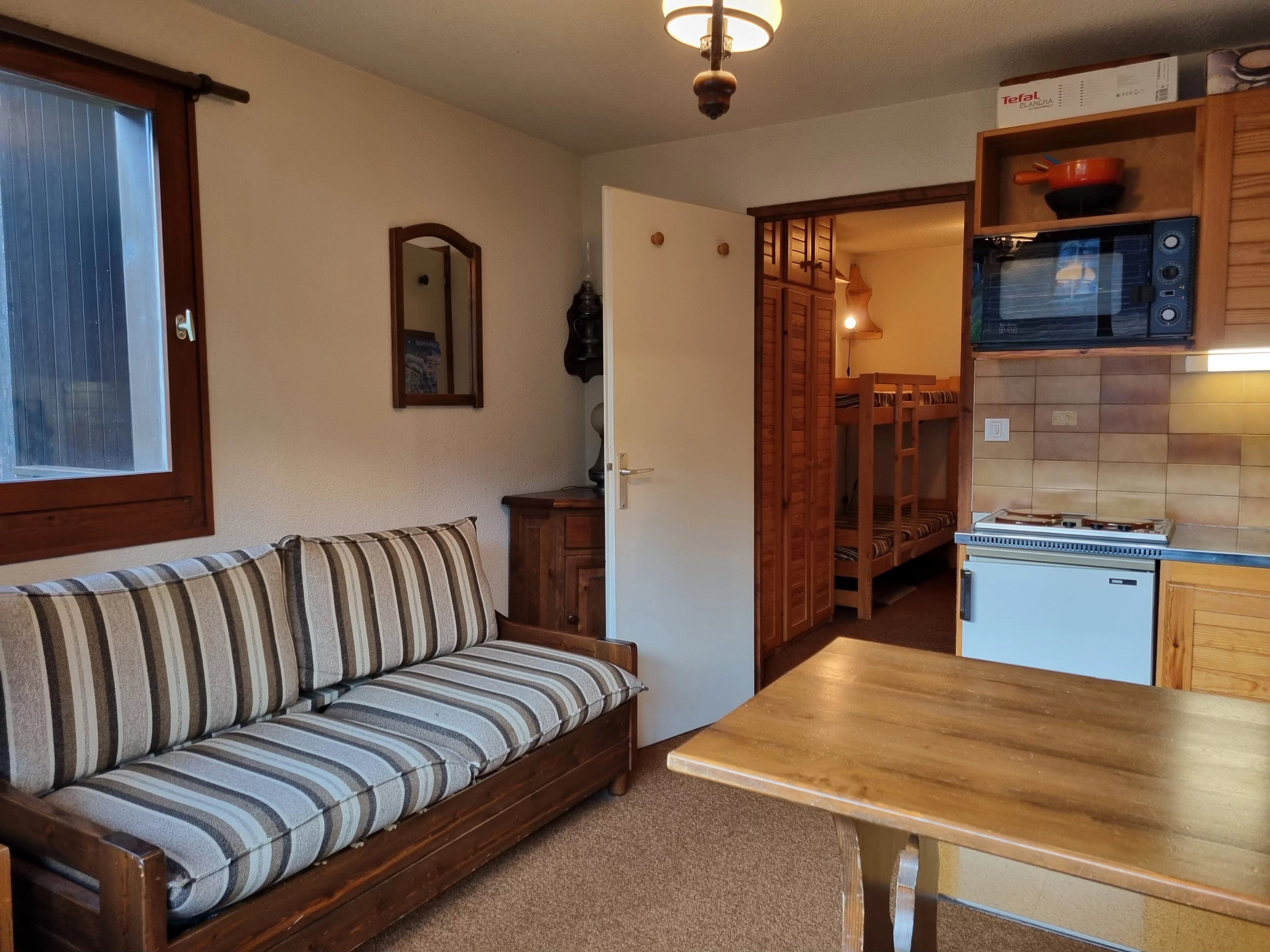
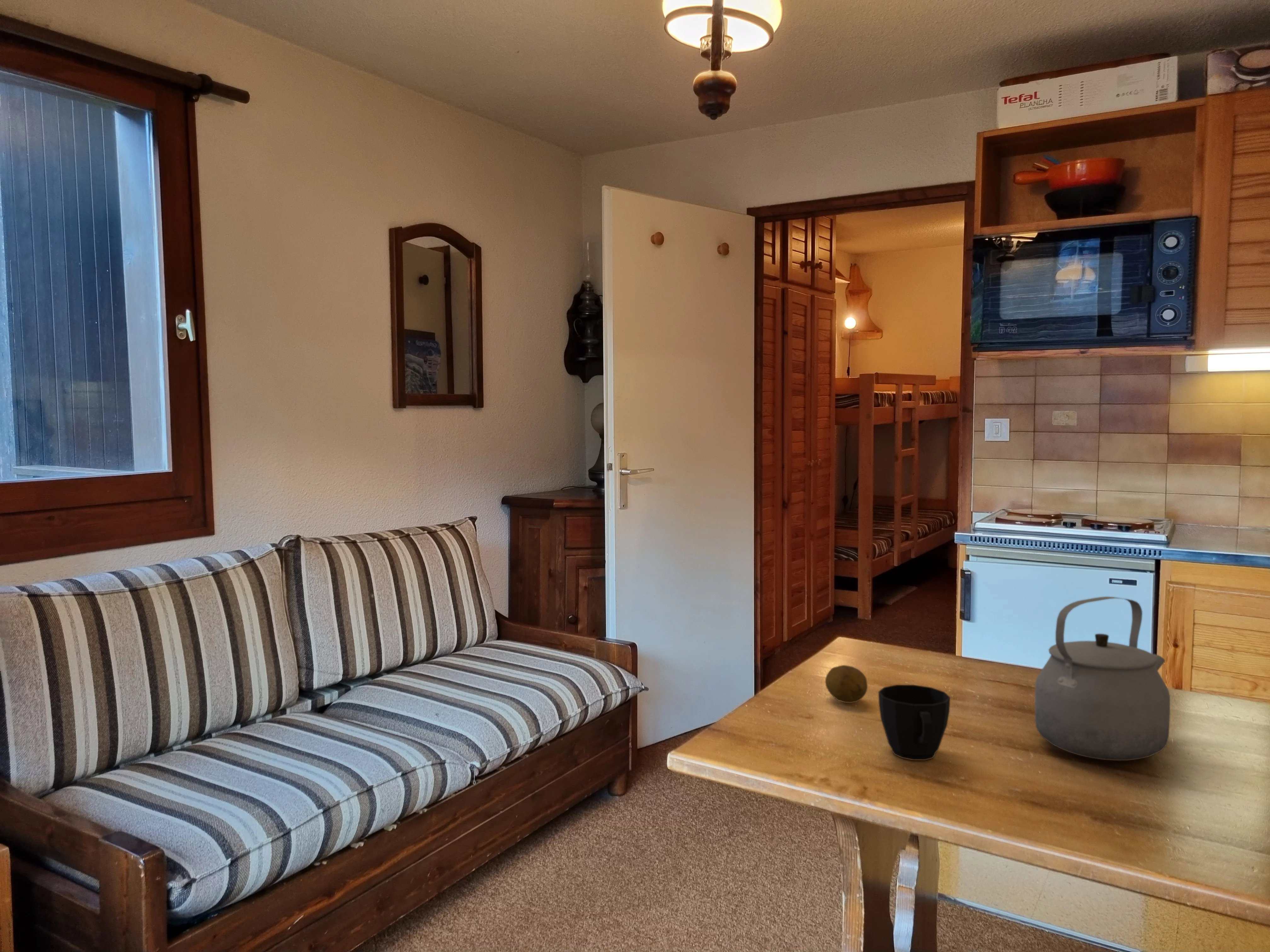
+ cup [878,684,951,761]
+ tea kettle [1035,596,1170,761]
+ fruit [825,665,868,703]
